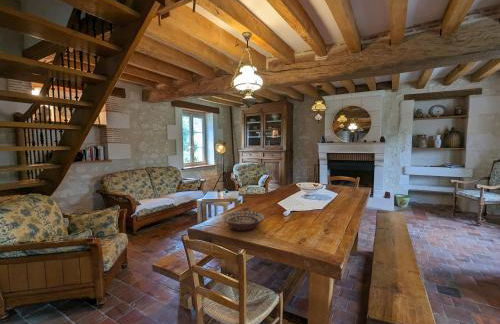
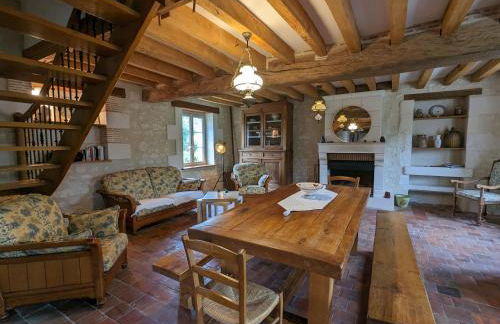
- decorative bowl [221,210,266,232]
